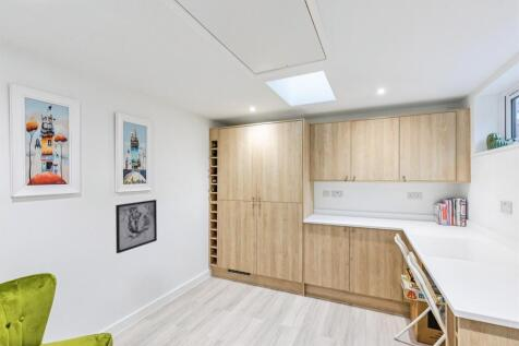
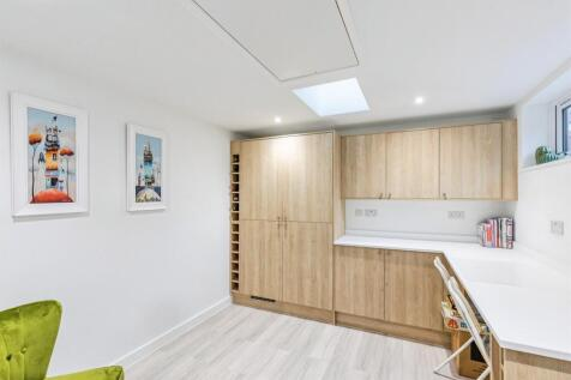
- wall art [114,199,158,254]
